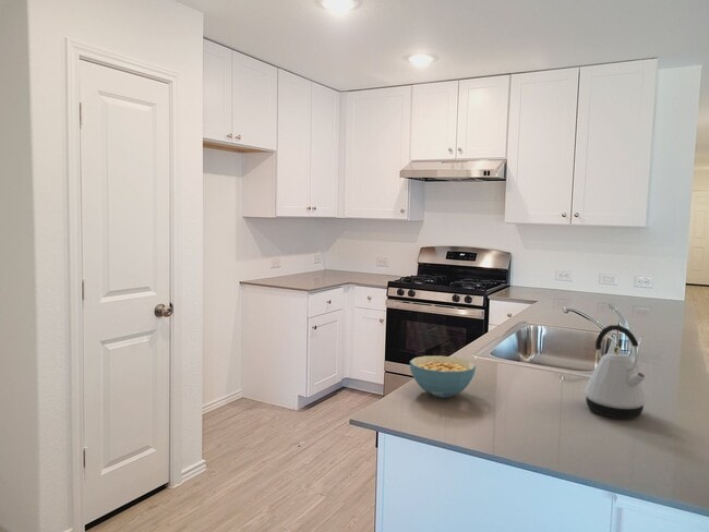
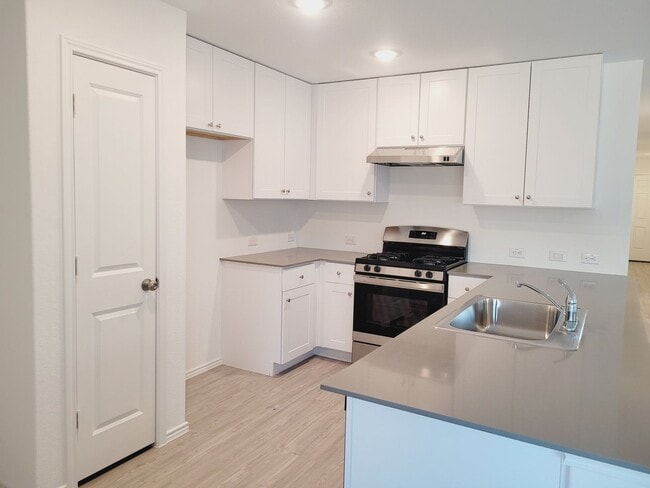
- kettle [584,324,647,420]
- cereal bowl [409,354,477,399]
